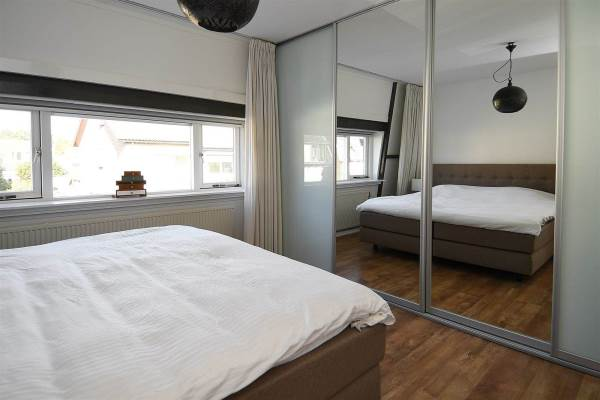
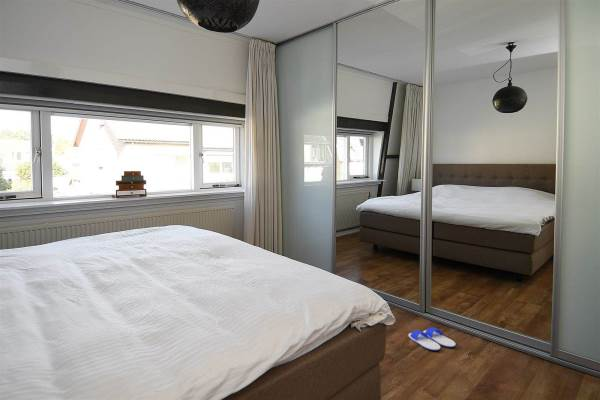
+ flip-flop [408,326,457,352]
